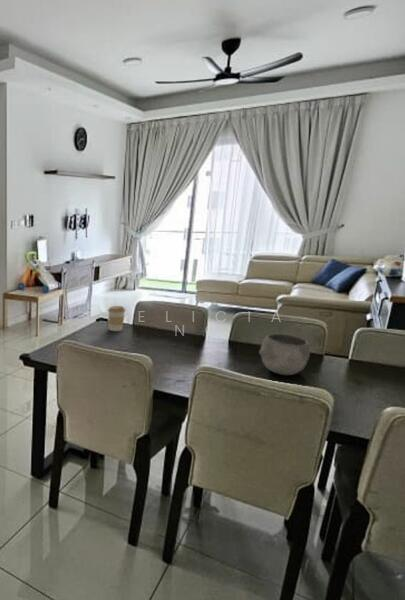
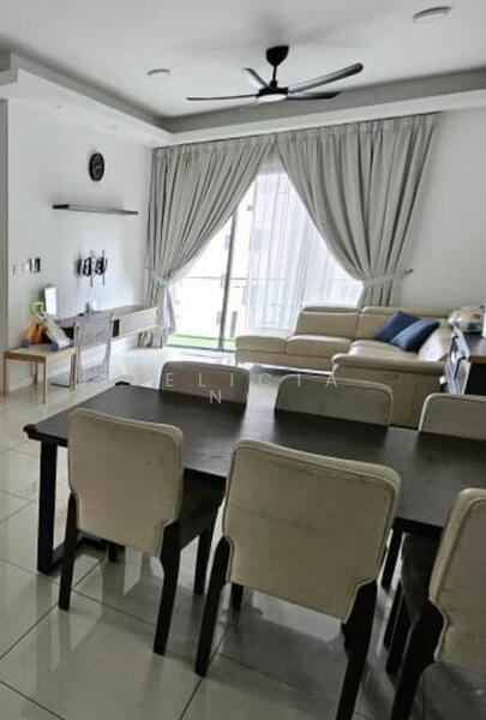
- coffee cup [107,305,126,332]
- bowl [258,333,311,376]
